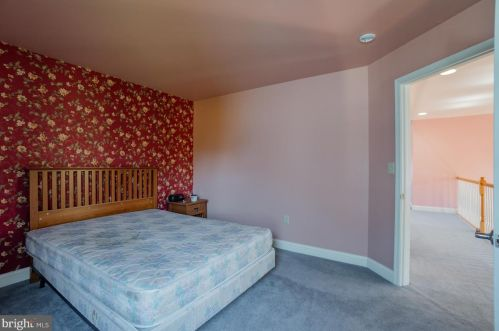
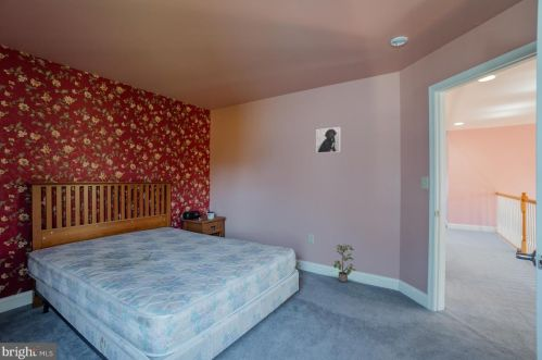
+ potted plant [332,244,357,283]
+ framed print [315,126,342,154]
